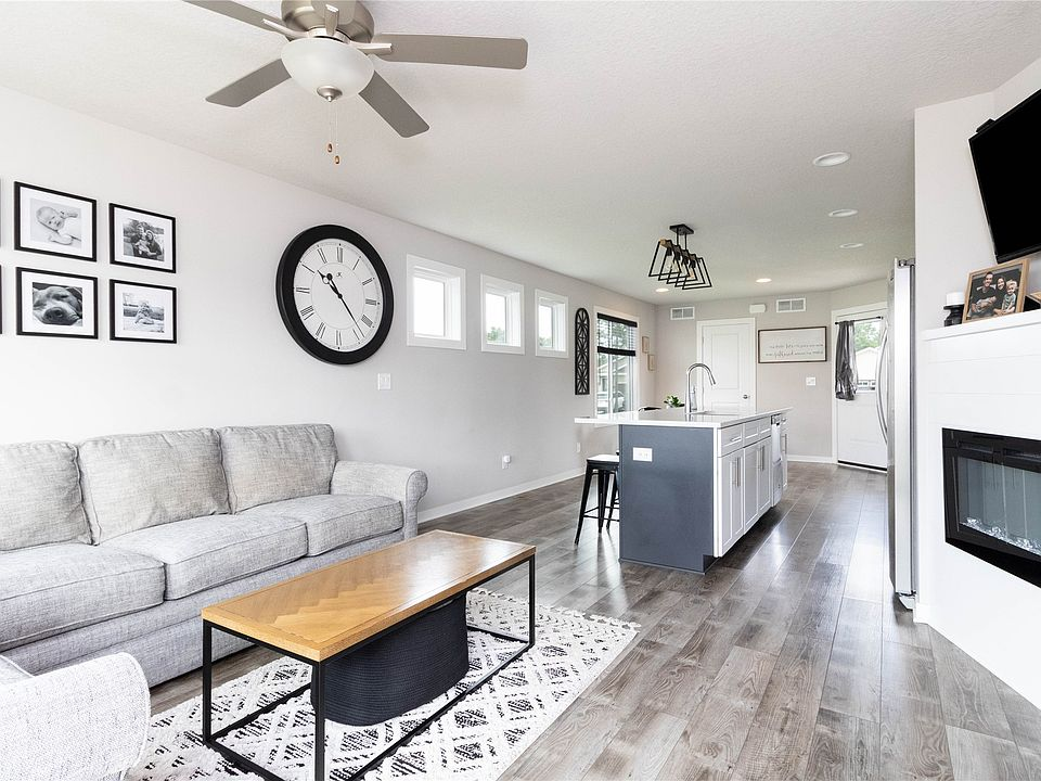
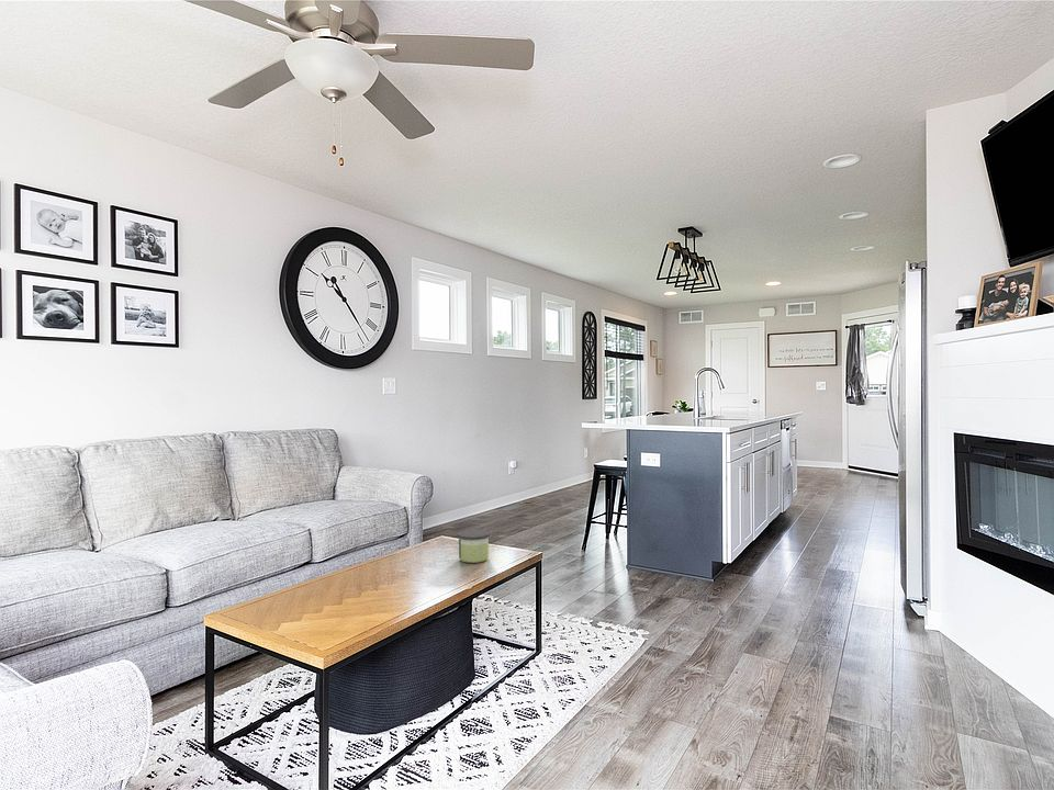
+ candle [457,529,491,564]
